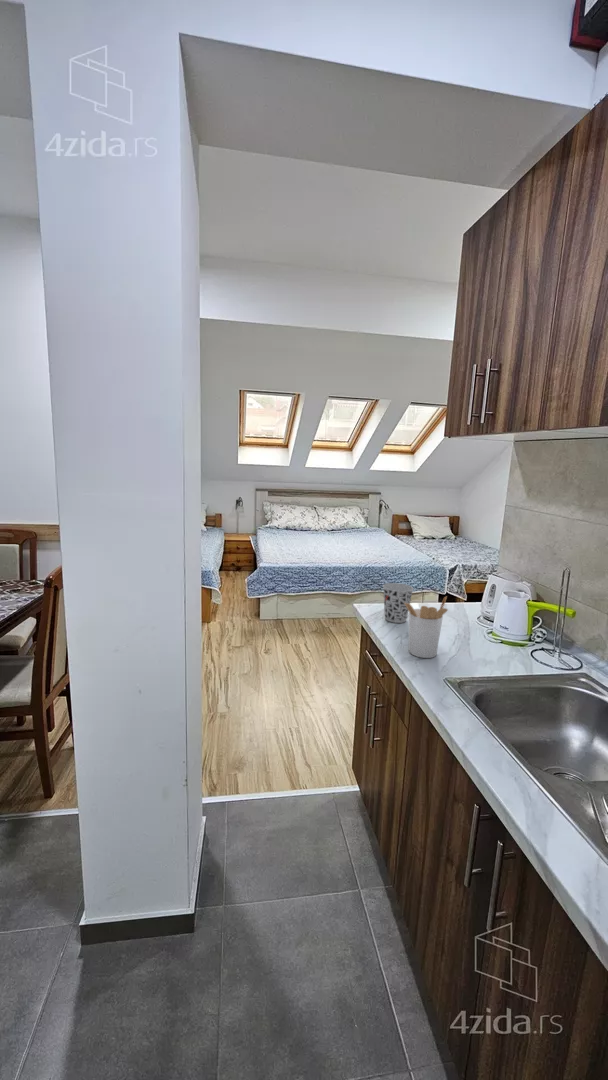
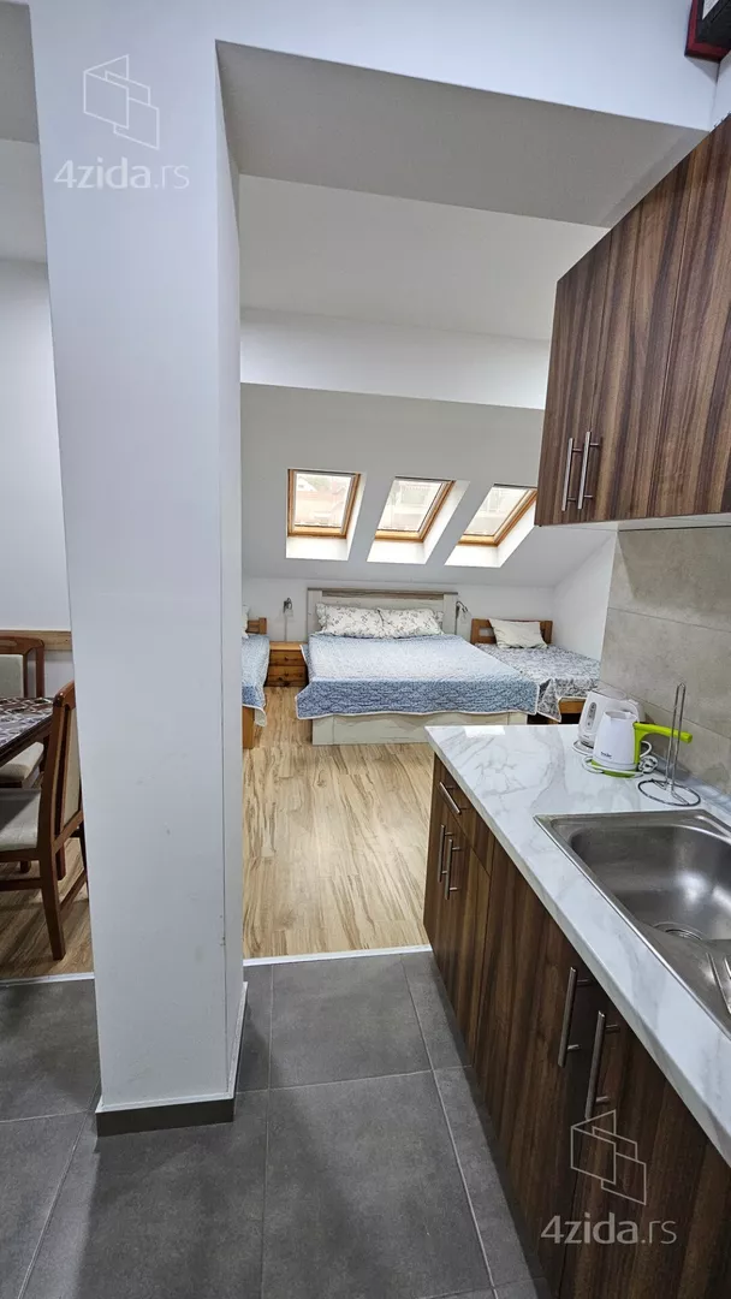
- cup [382,582,415,624]
- utensil holder [405,595,449,659]
